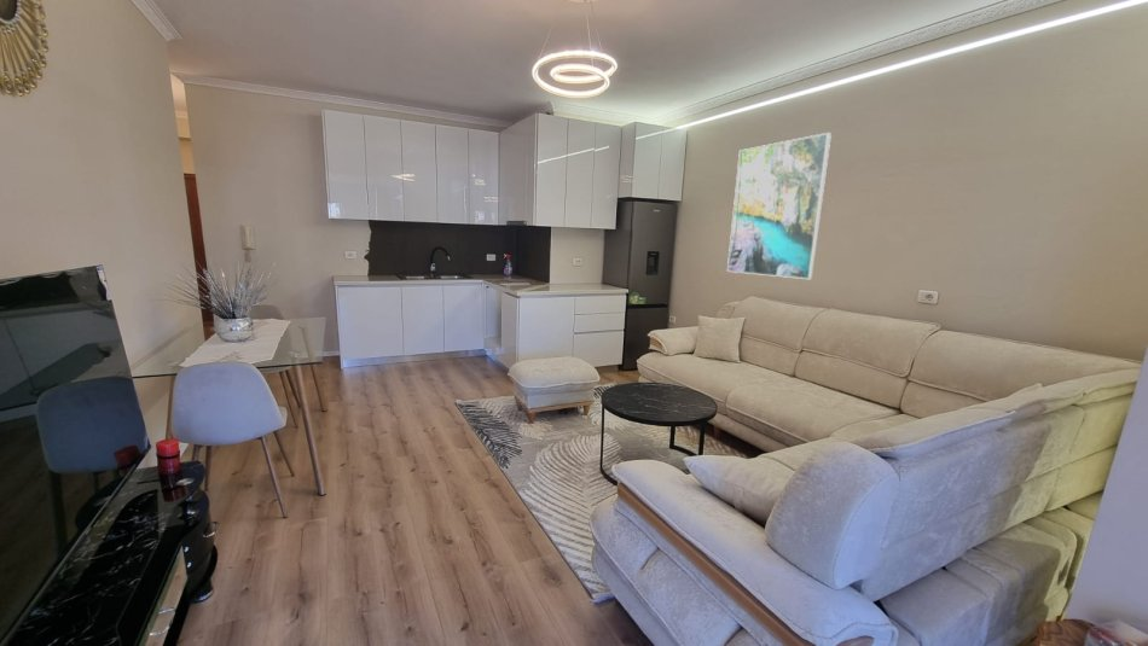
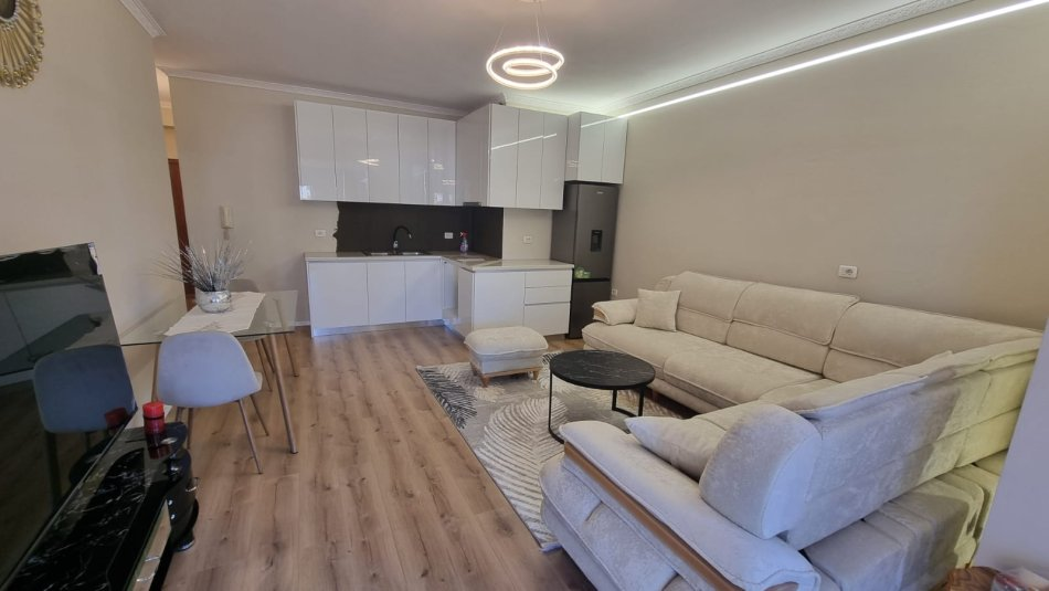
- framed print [726,132,833,280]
